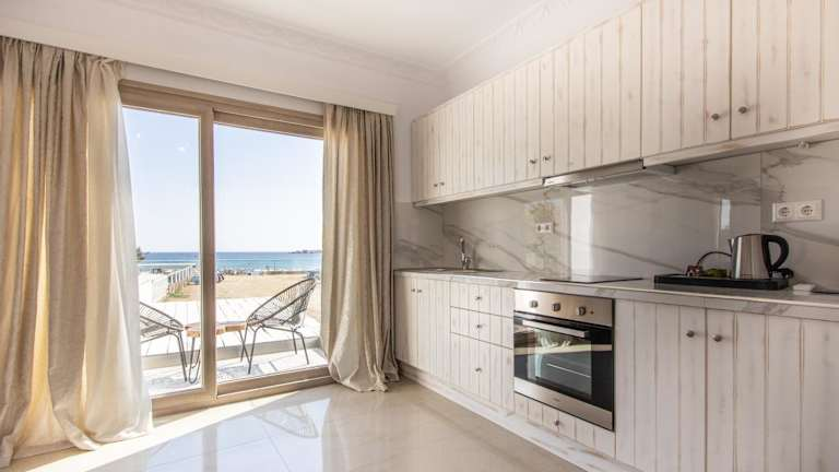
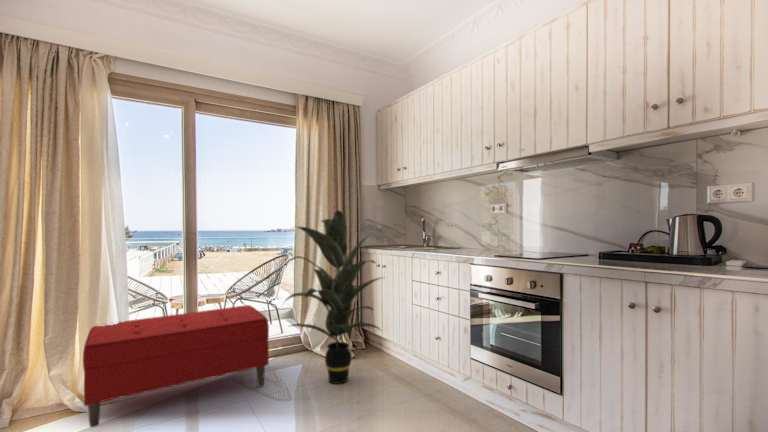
+ bench [82,304,270,428]
+ indoor plant [281,209,387,385]
